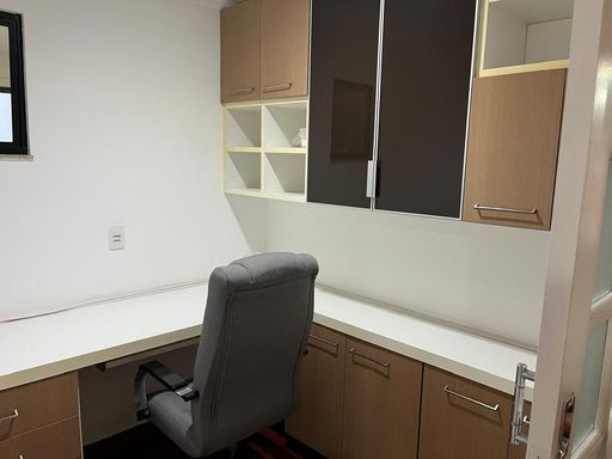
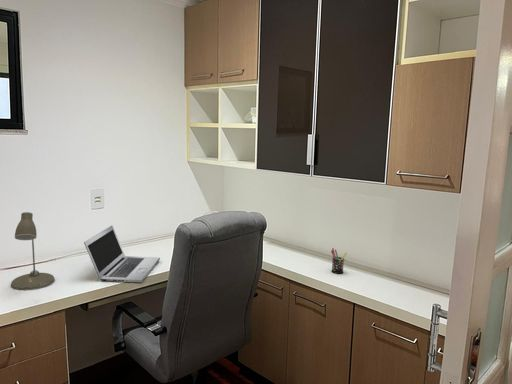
+ desk lamp [10,211,56,291]
+ laptop [83,225,161,283]
+ pen holder [330,247,348,275]
